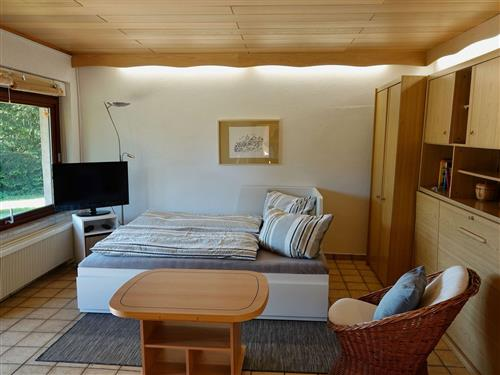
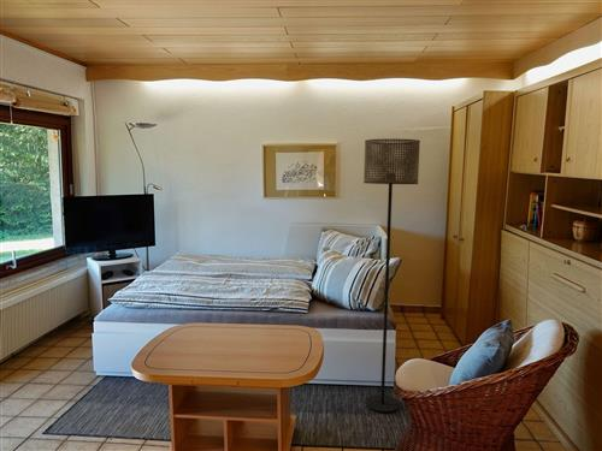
+ floor lamp [362,138,421,414]
